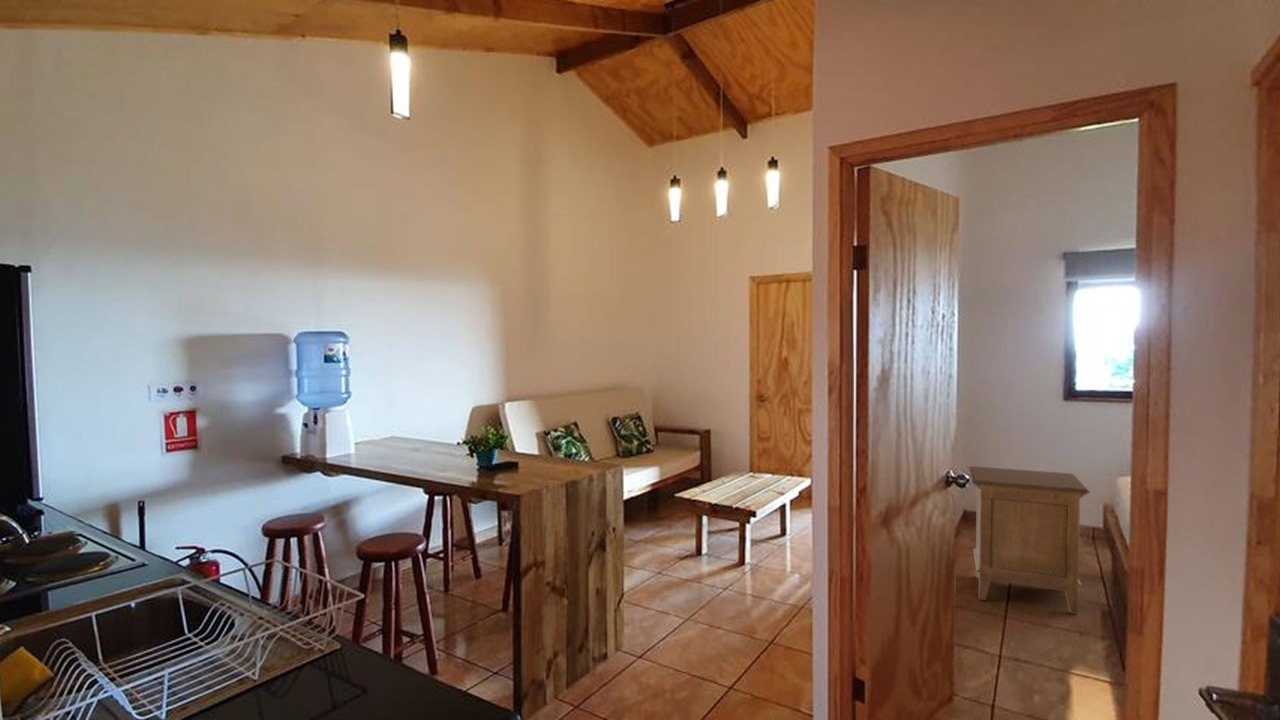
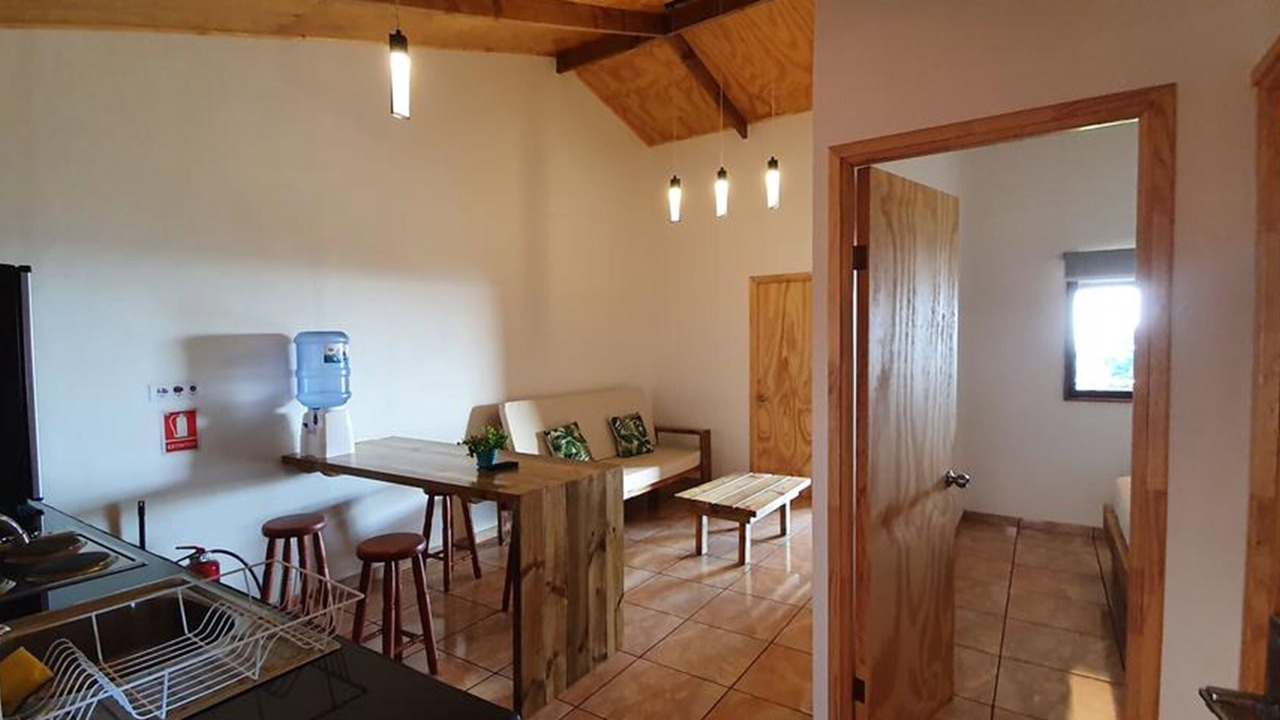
- nightstand [968,465,1091,616]
